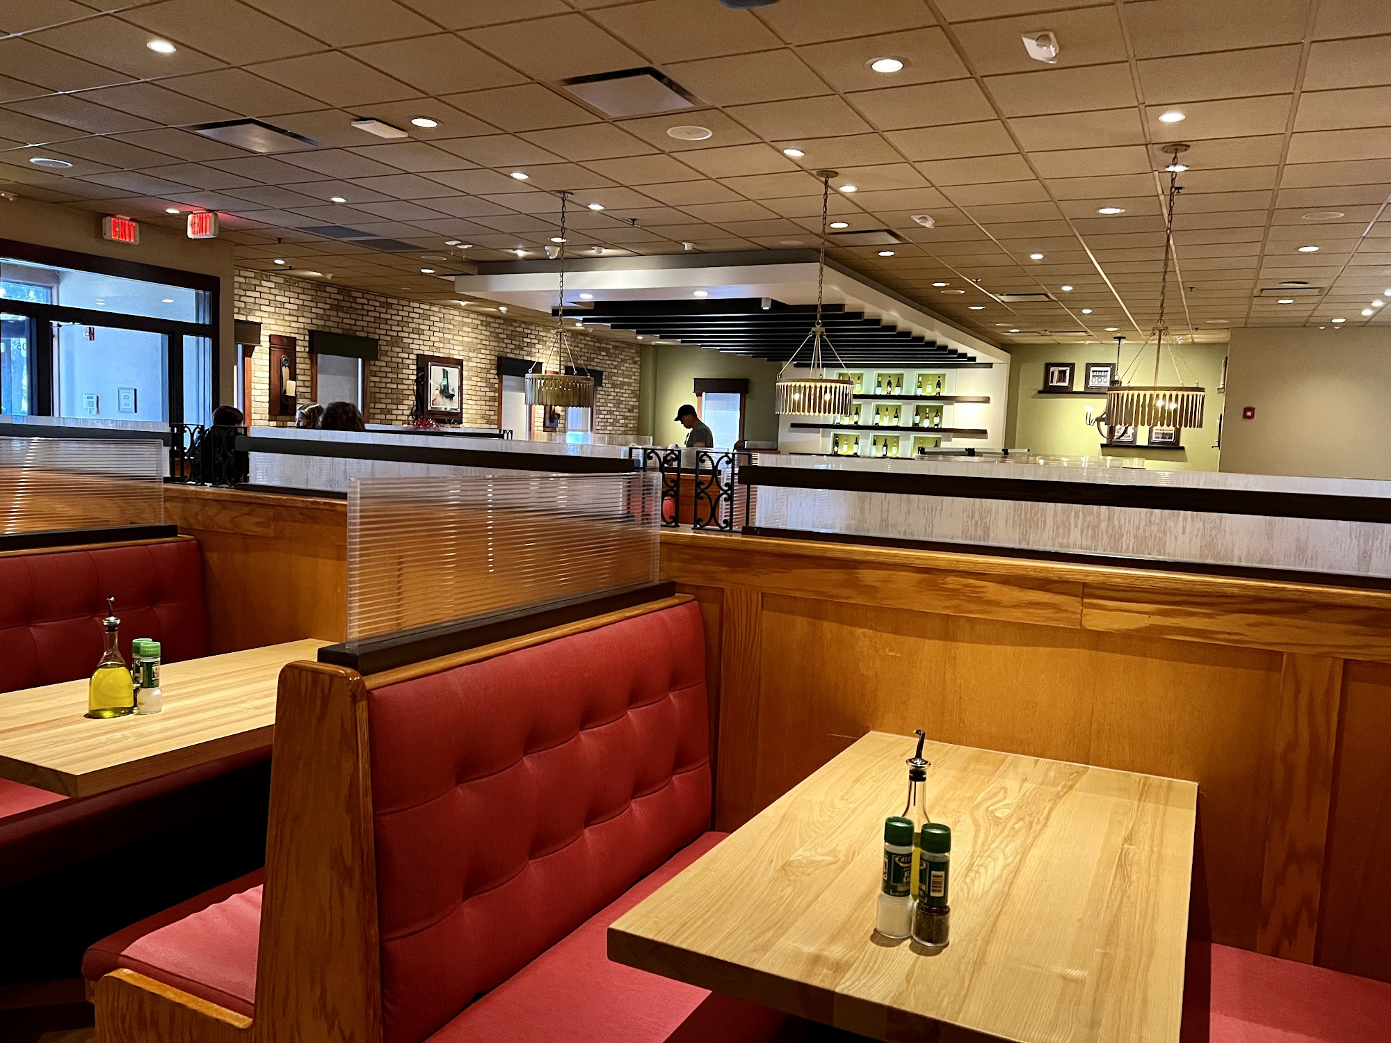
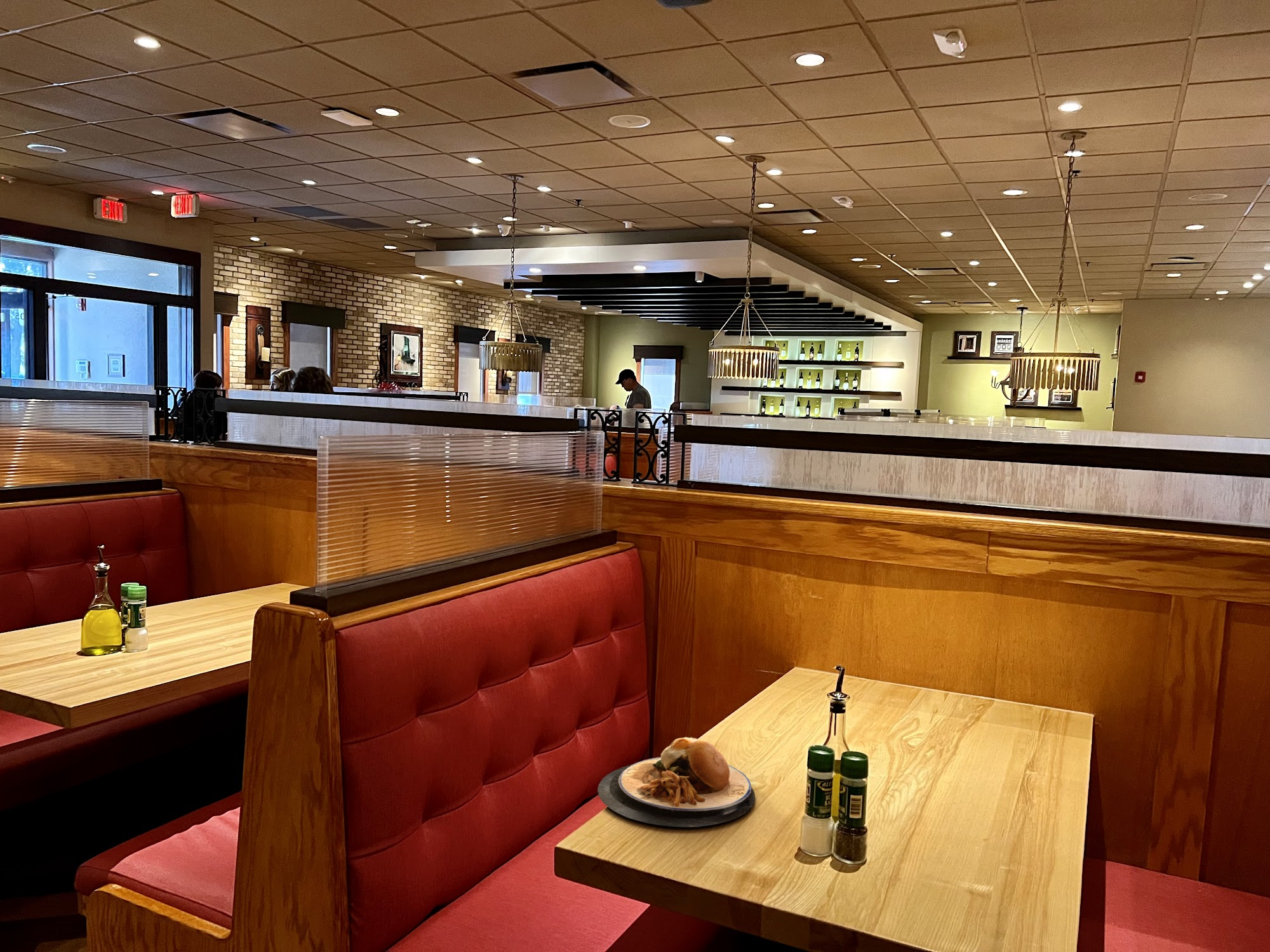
+ plate [597,736,756,828]
